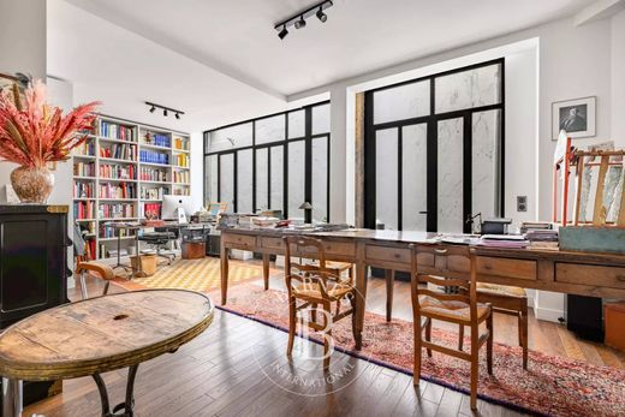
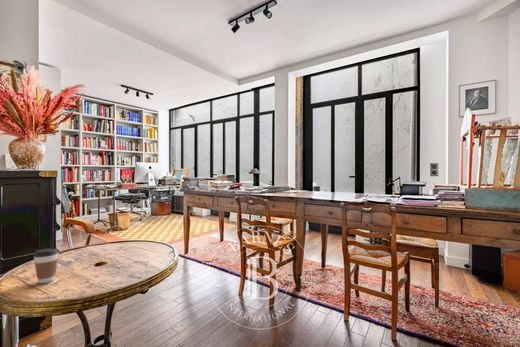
+ coffee cup [33,247,60,284]
